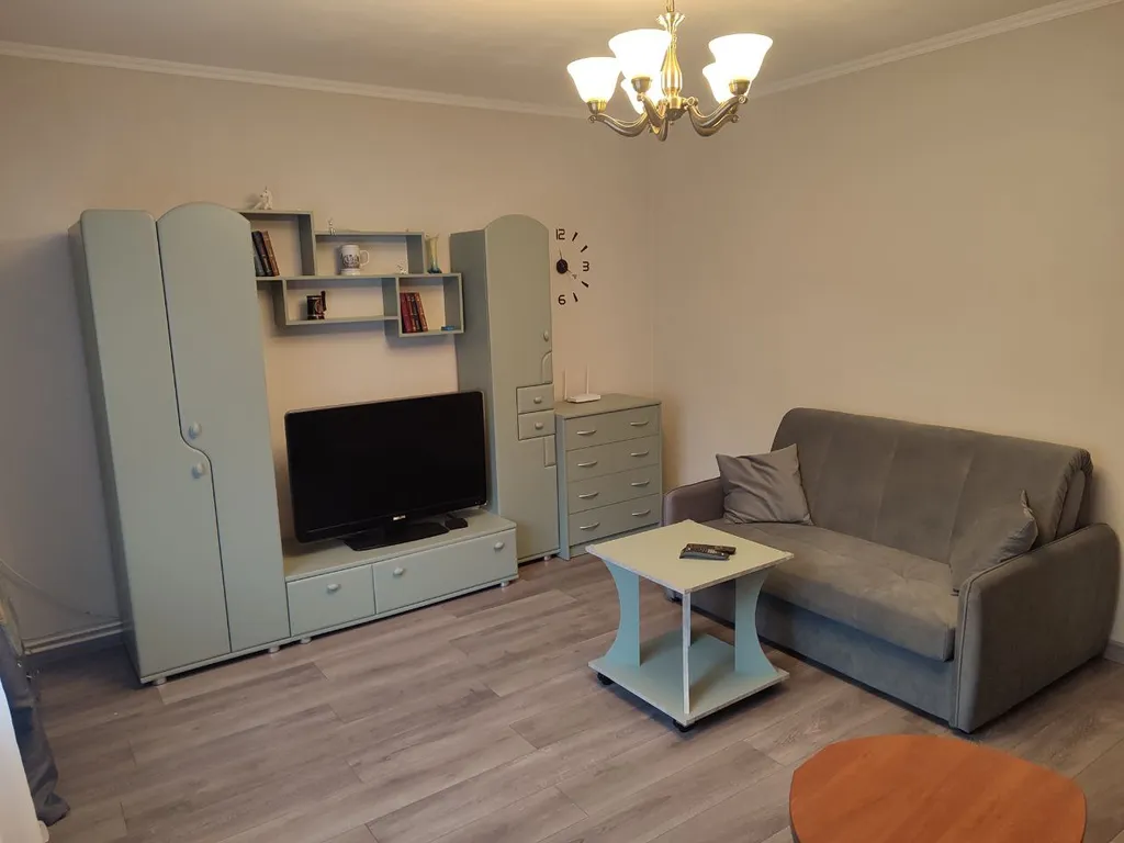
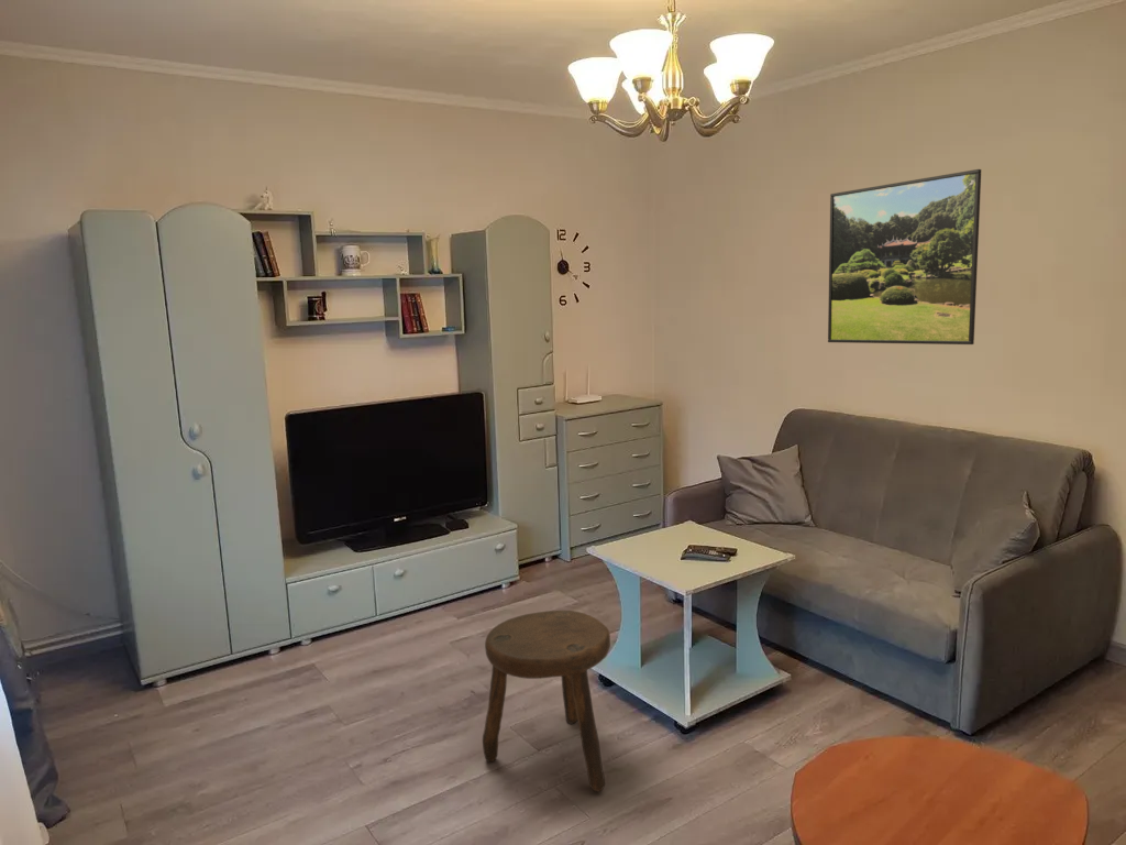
+ stool [482,610,611,793]
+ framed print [827,168,982,345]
